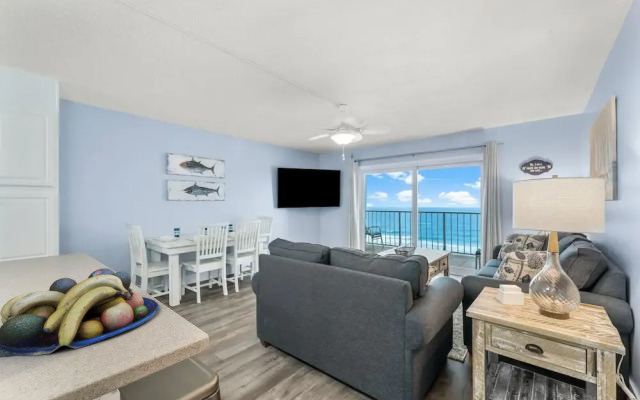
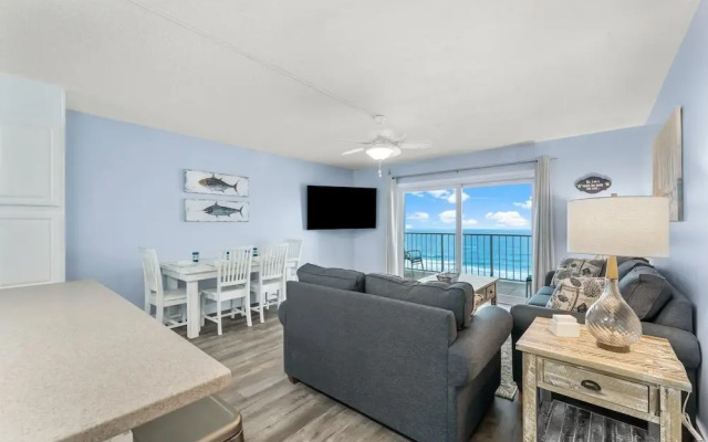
- fruit bowl [0,268,160,358]
